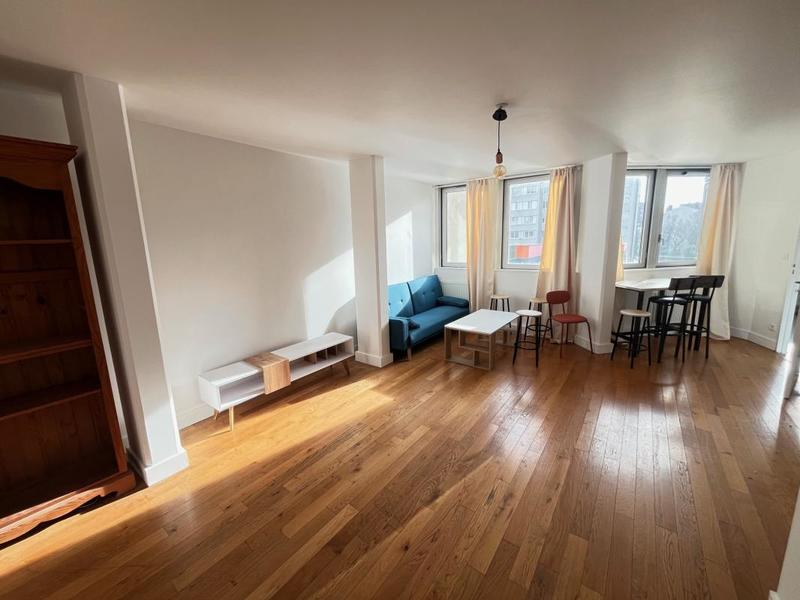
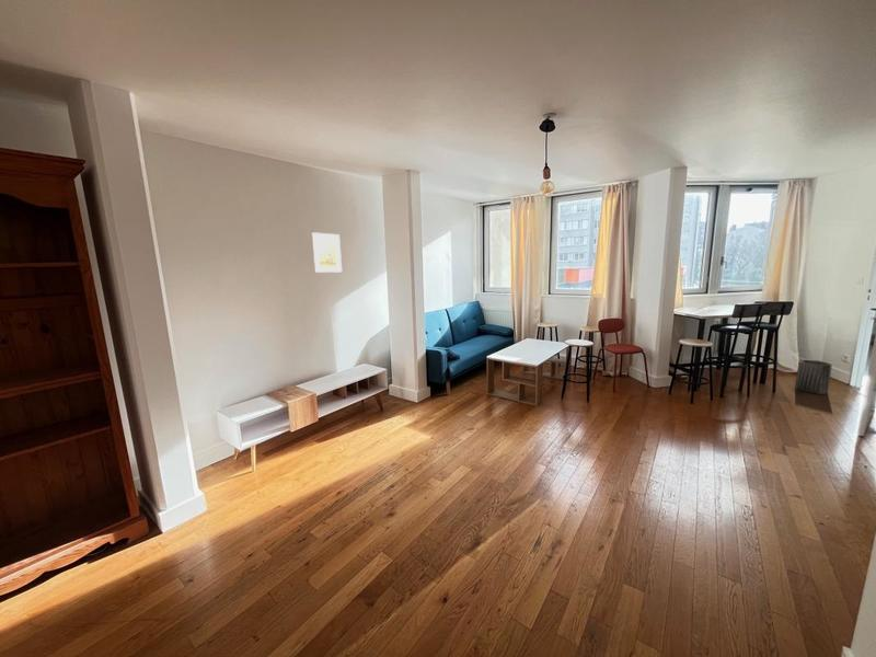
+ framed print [310,231,343,274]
+ trash can [794,358,833,395]
